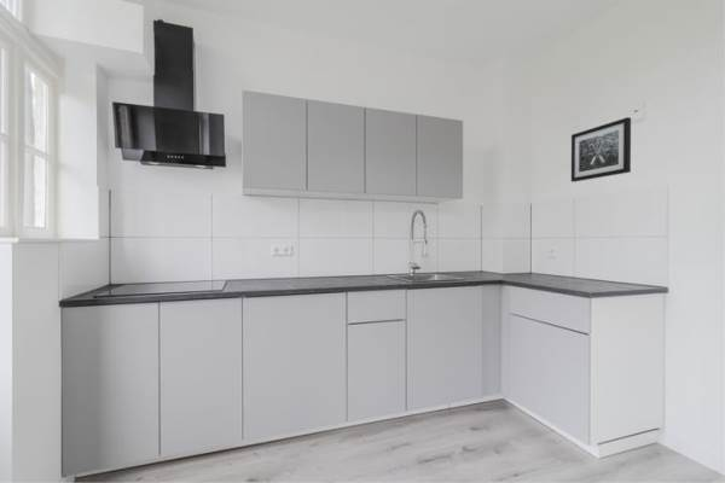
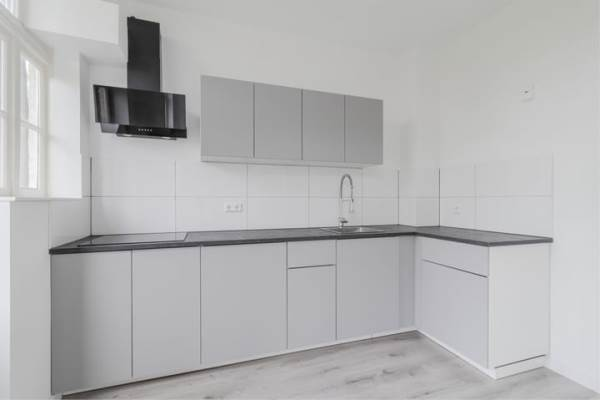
- wall art [570,116,632,184]
